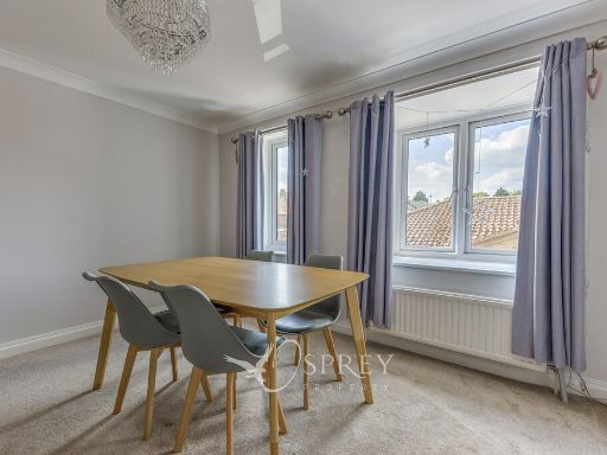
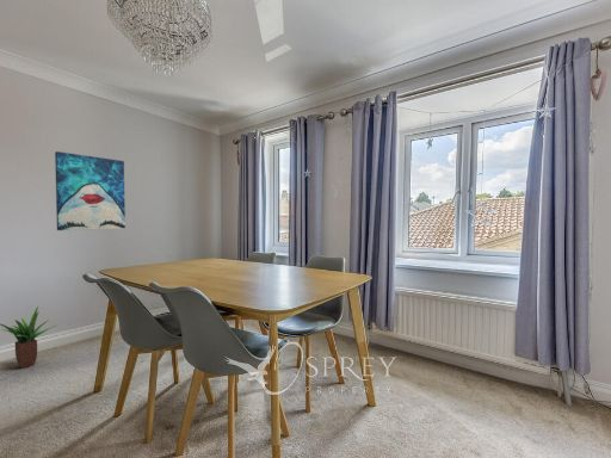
+ wall art [54,150,126,231]
+ potted plant [0,305,60,370]
